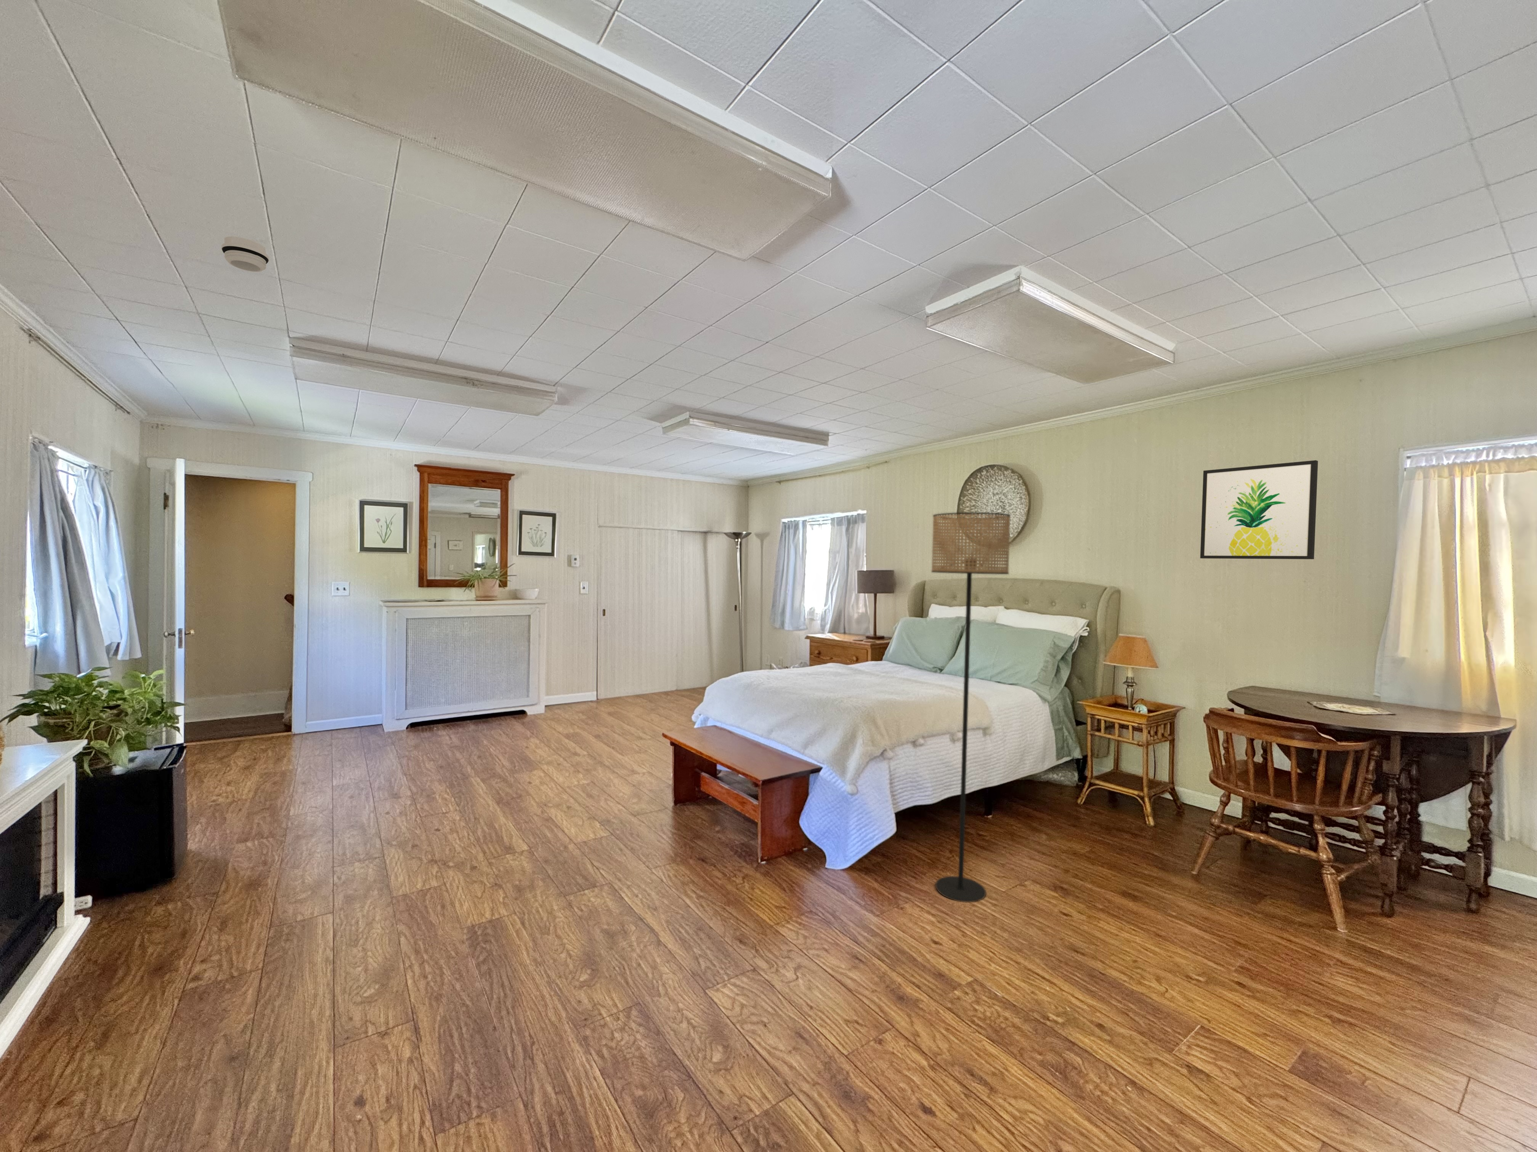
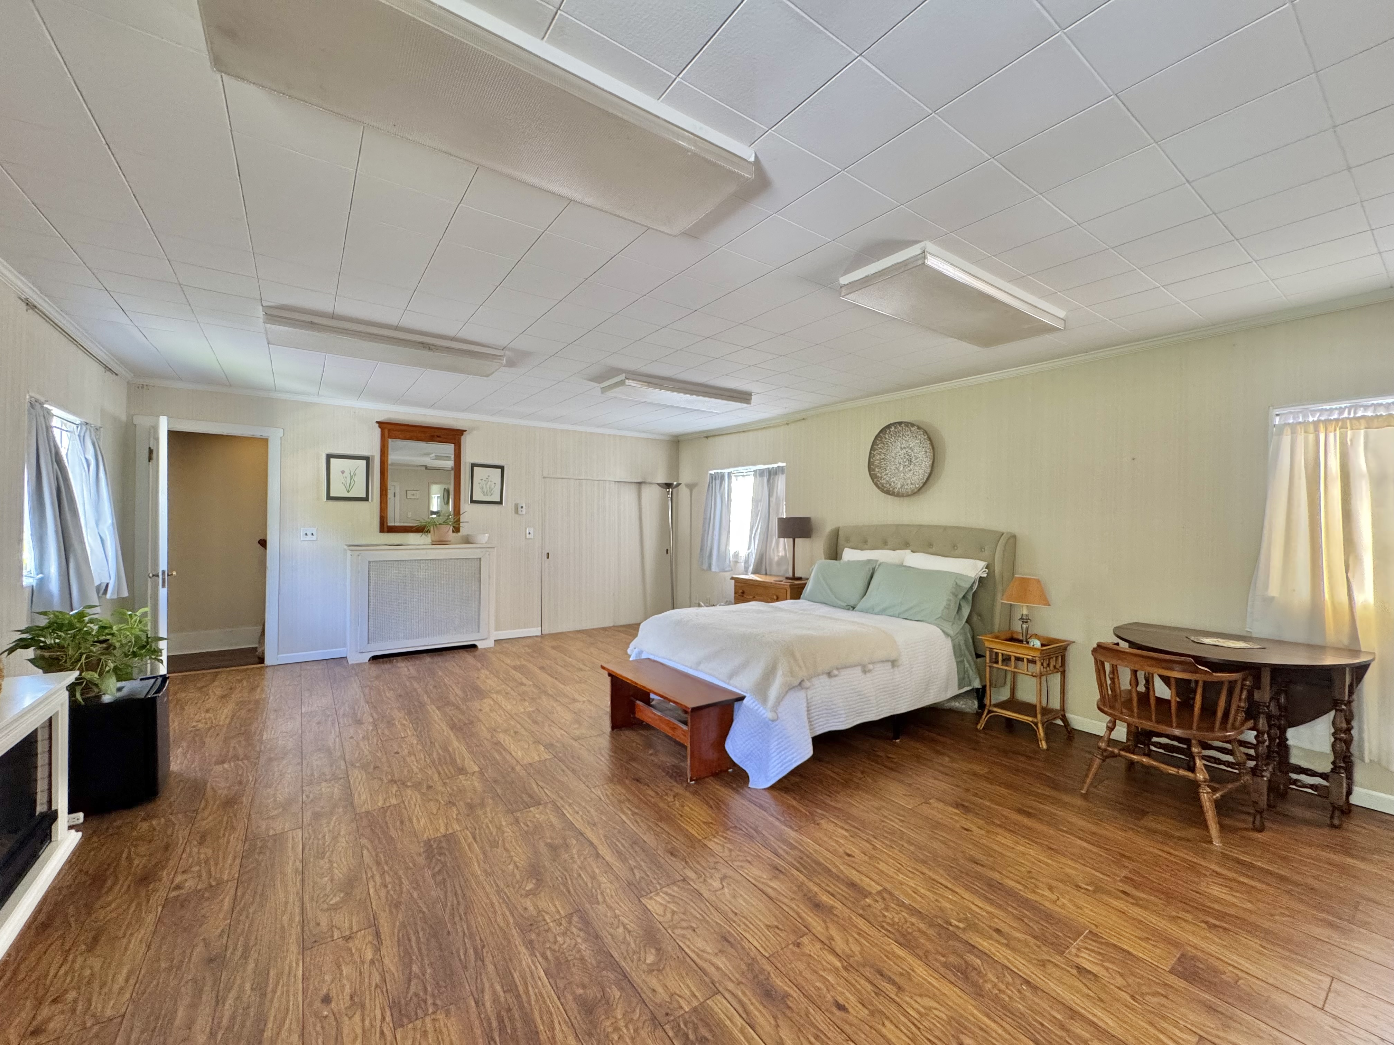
- wall art [1199,460,1319,559]
- smoke detector [221,236,269,272]
- floor lamp [931,512,1011,903]
